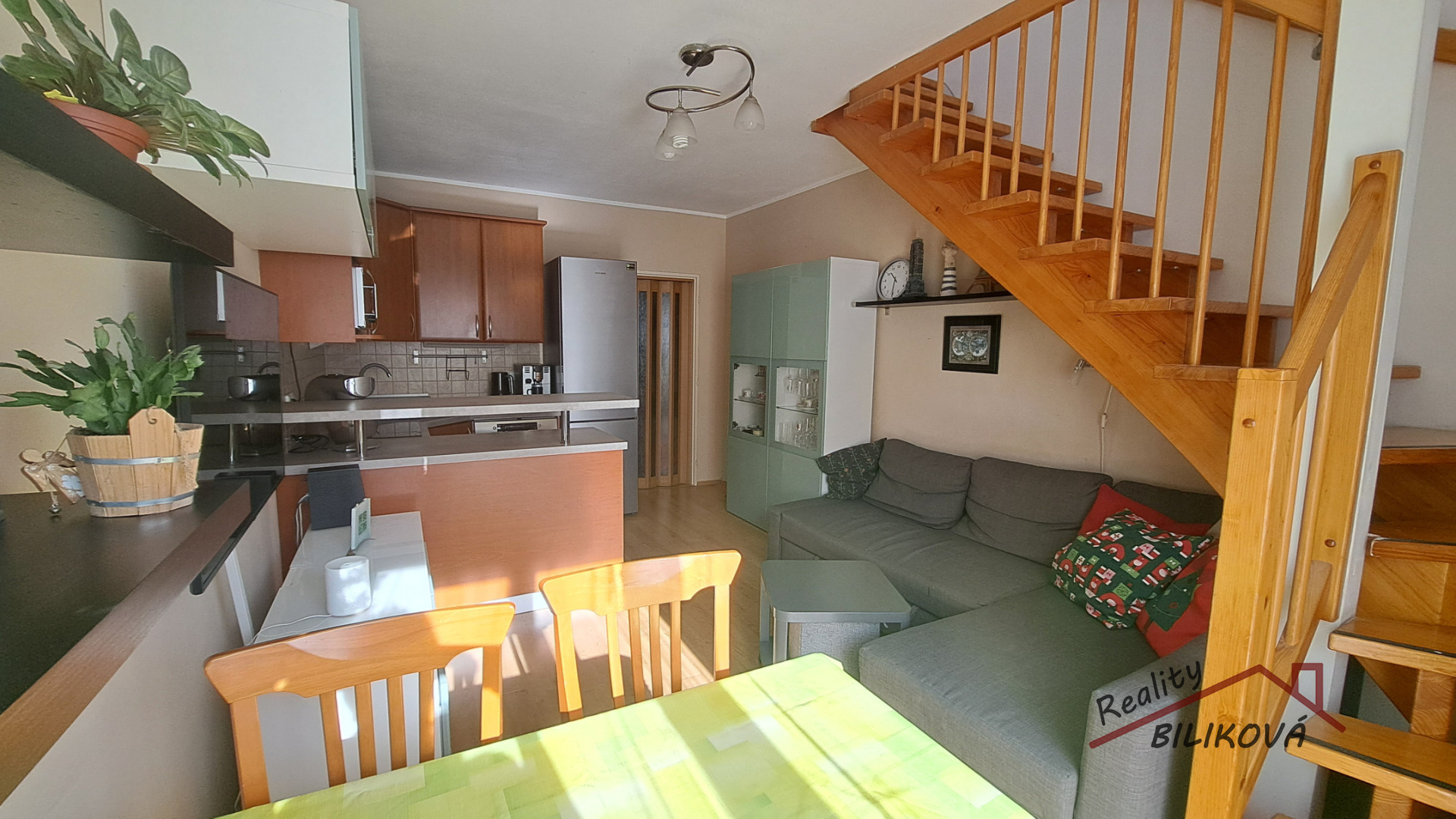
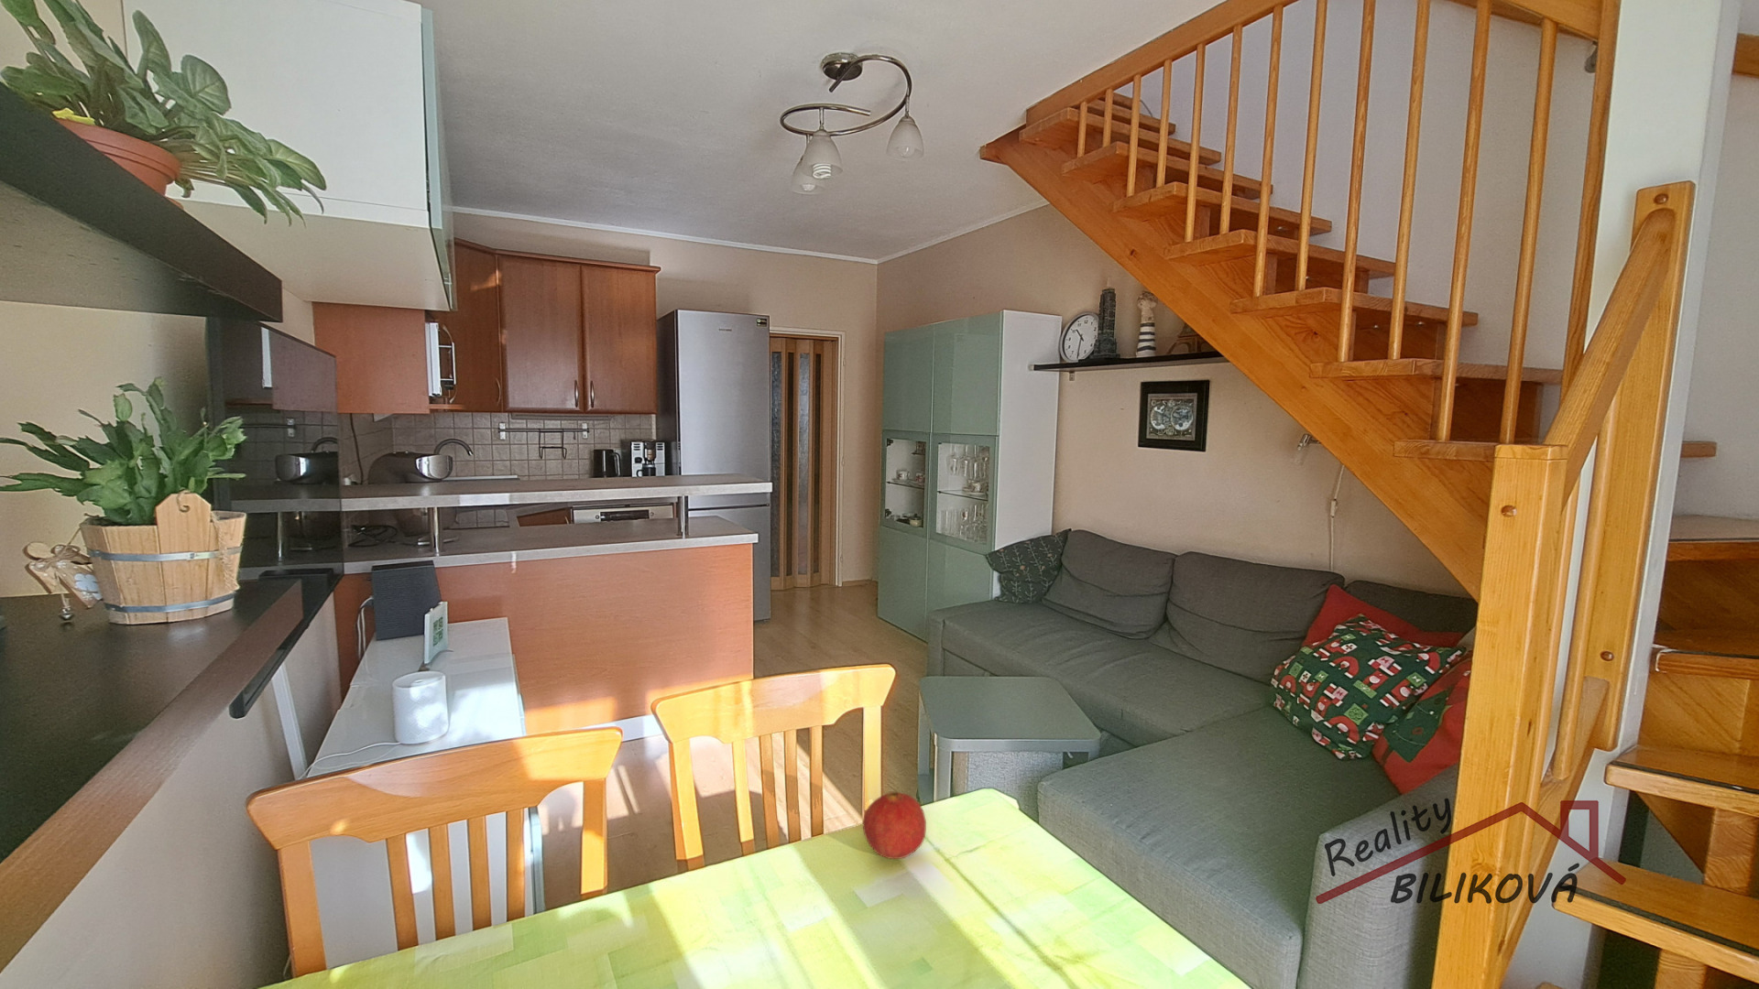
+ fruit [863,790,927,860]
